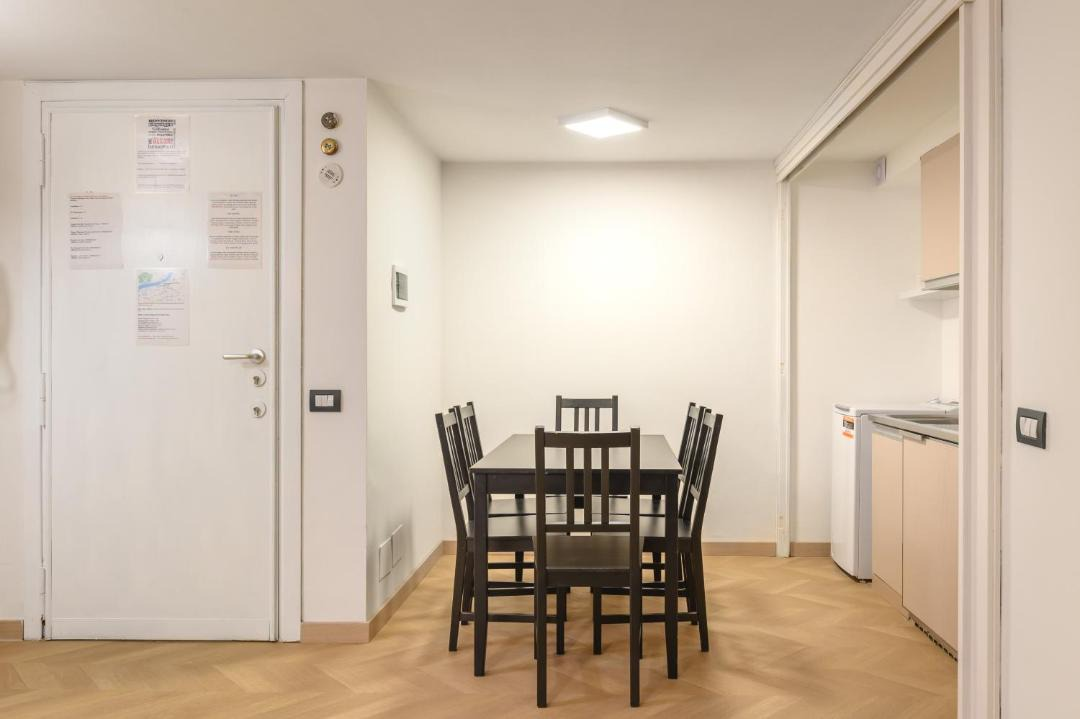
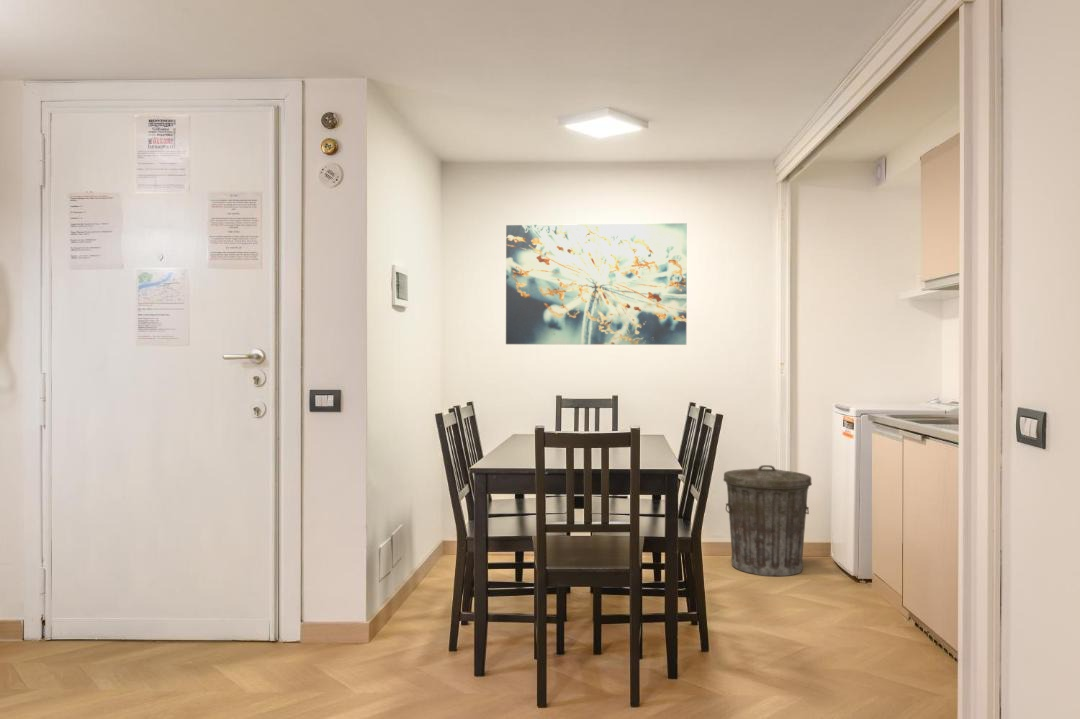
+ wall art [505,222,688,346]
+ trash can [722,464,813,577]
